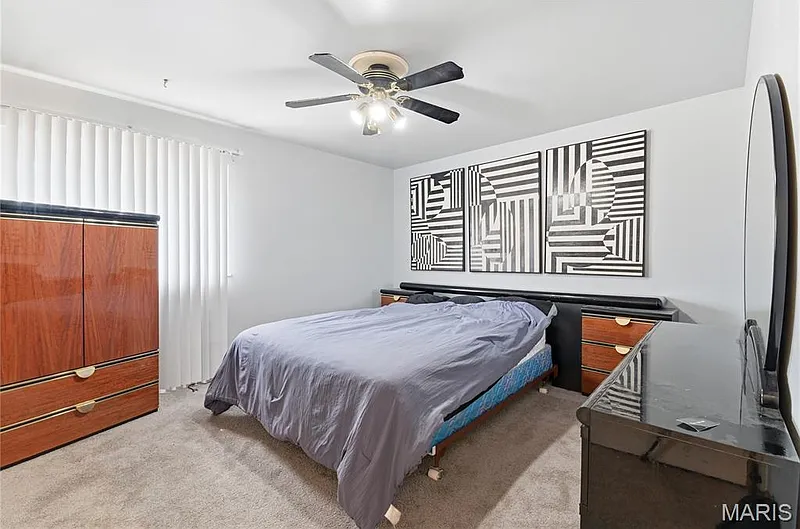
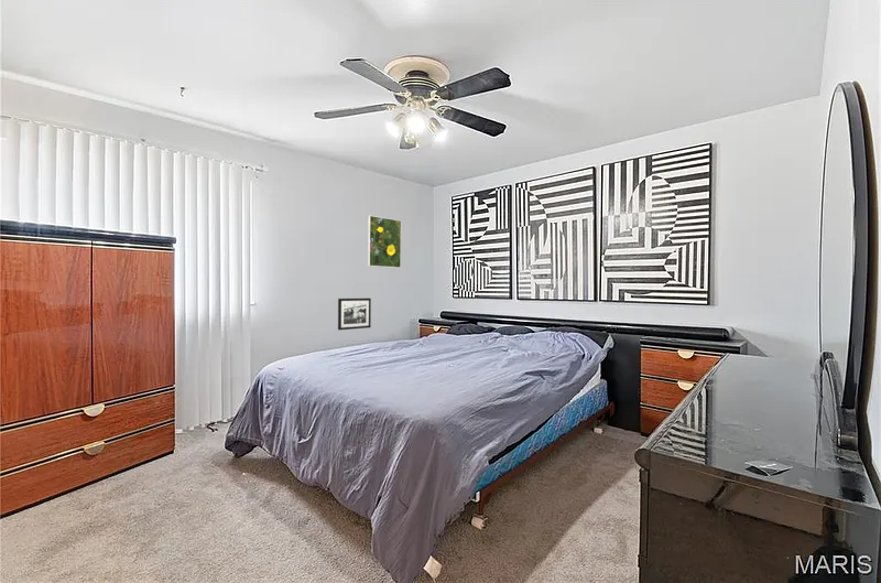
+ picture frame [337,298,372,331]
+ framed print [367,215,402,269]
